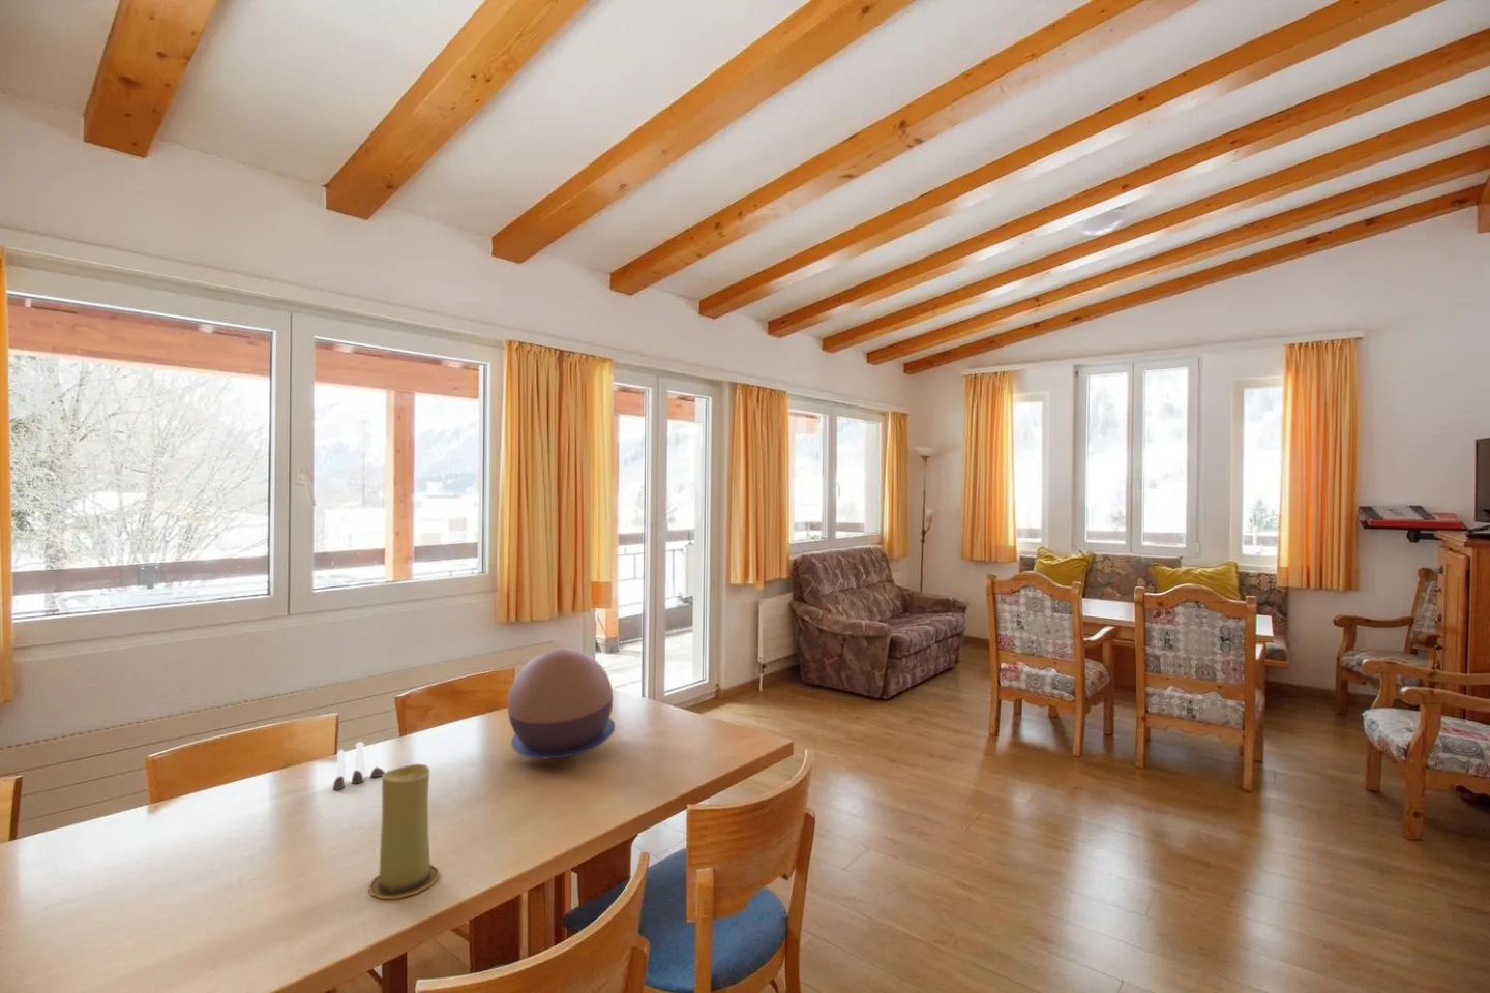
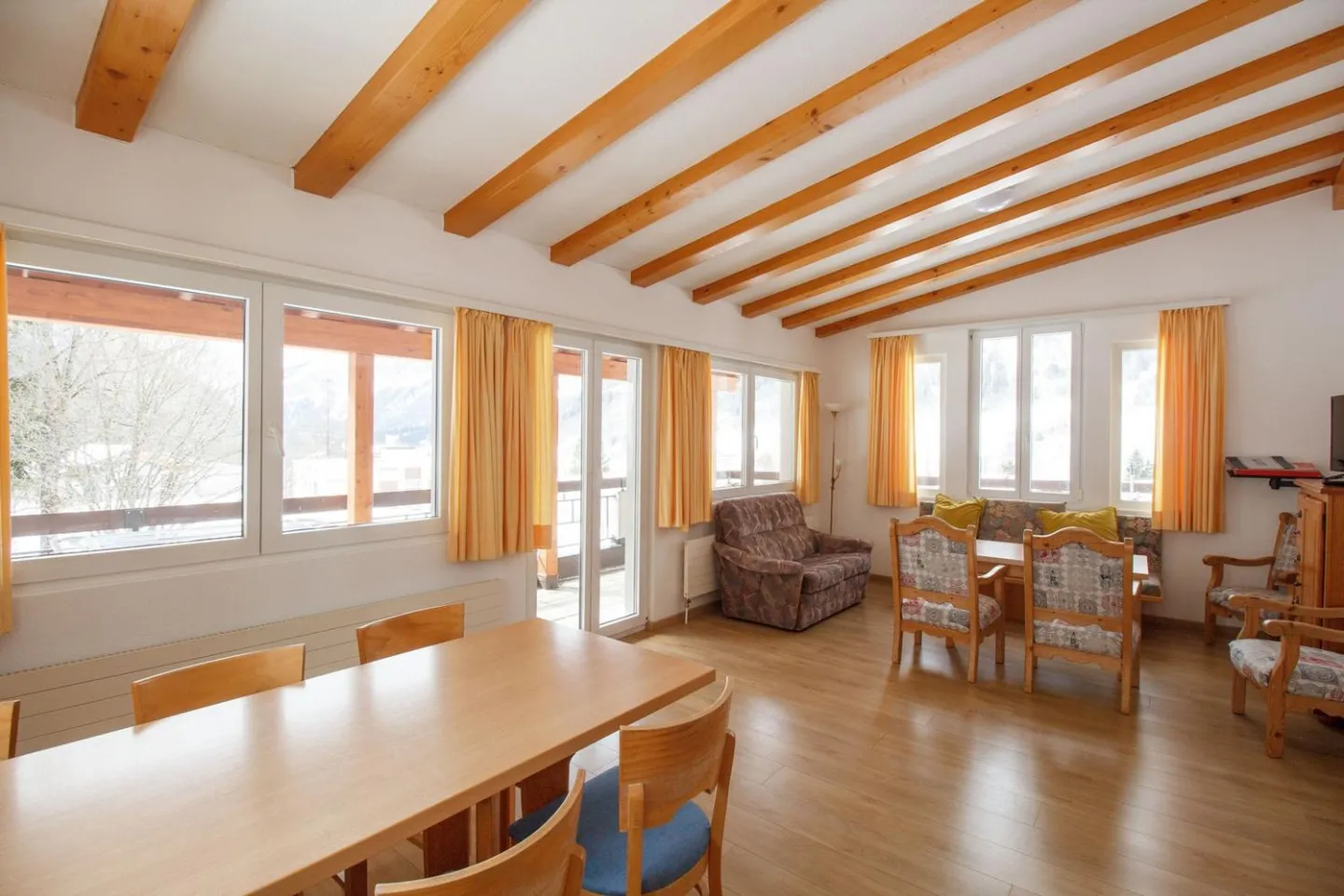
- salt and pepper shaker set [333,740,386,791]
- decorative bowl [507,647,615,759]
- candle [367,762,440,900]
